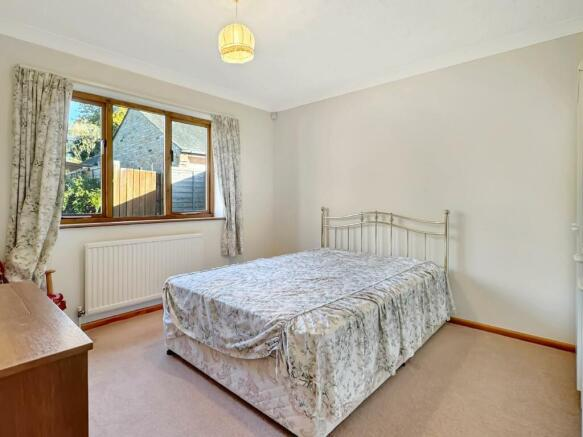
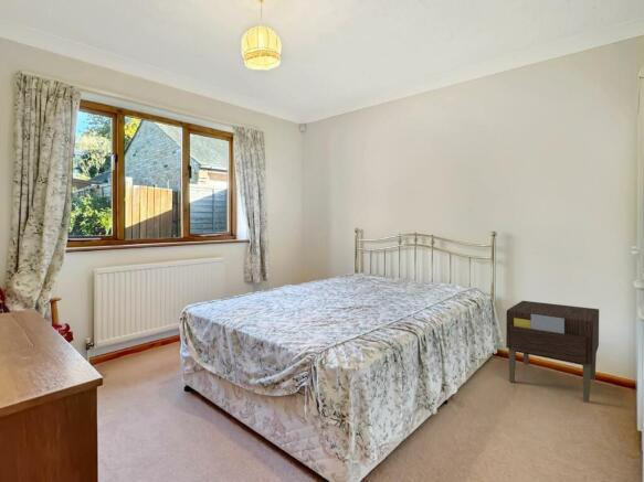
+ nightstand [505,300,600,403]
